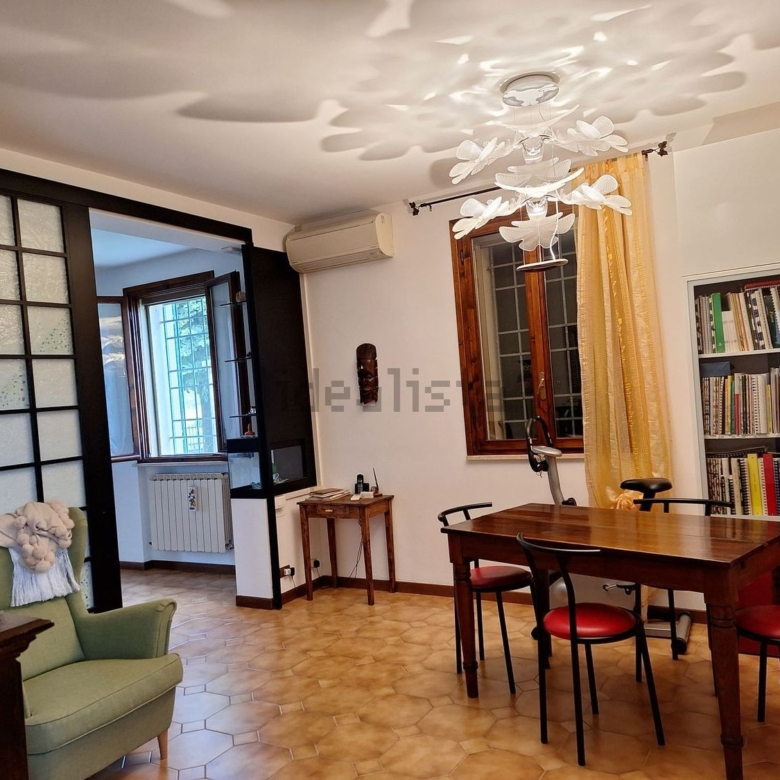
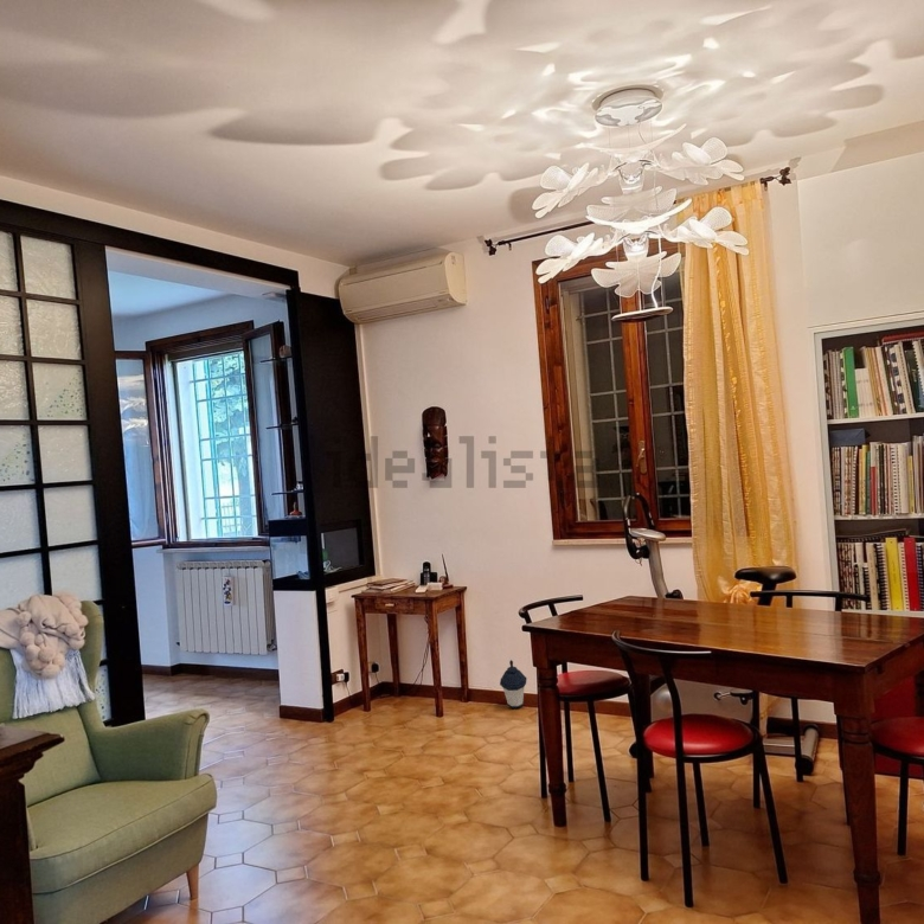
+ lantern [499,659,528,710]
